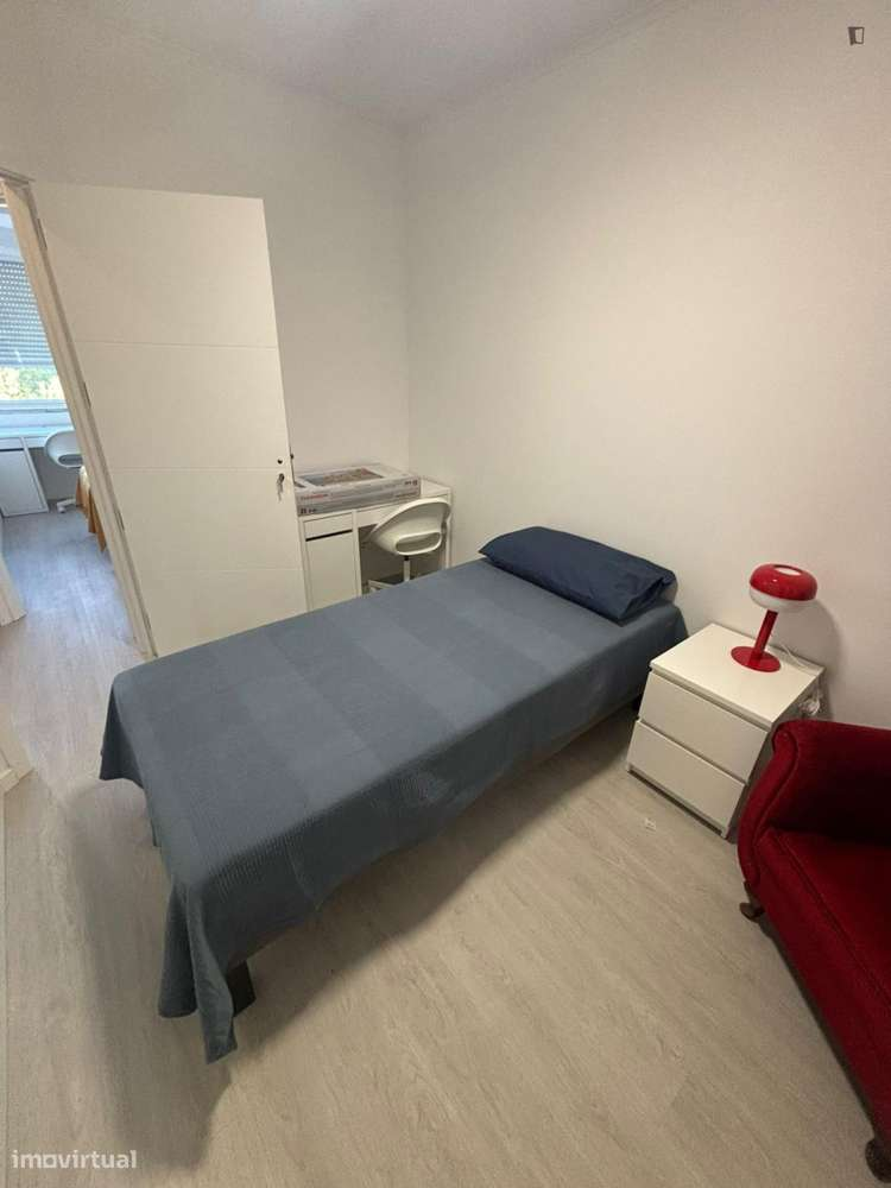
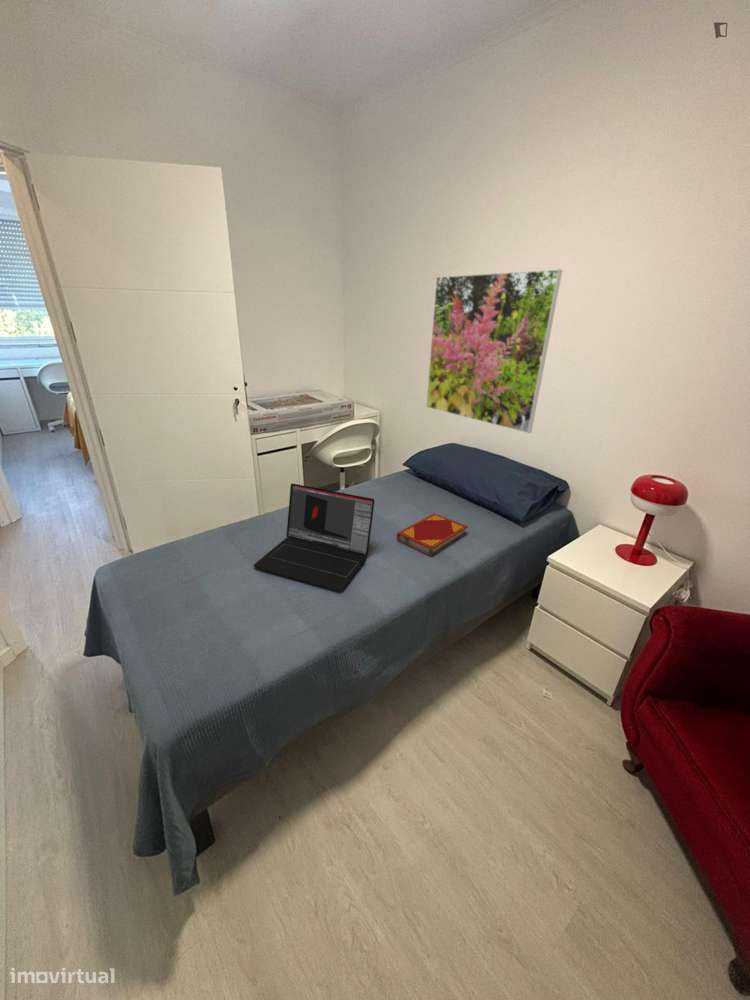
+ laptop [253,483,375,592]
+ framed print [425,268,563,434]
+ hardback book [396,512,469,558]
